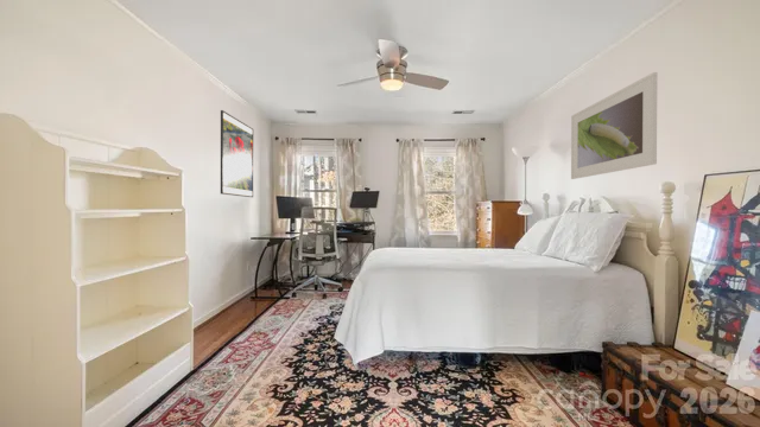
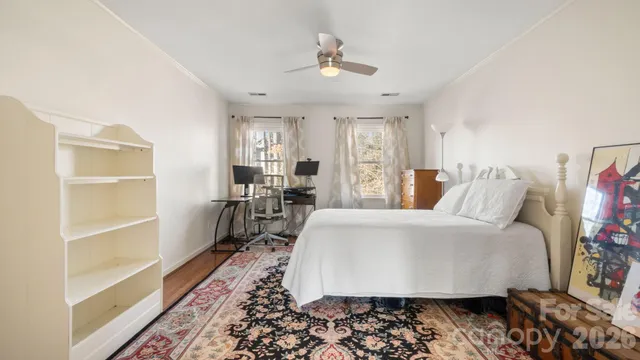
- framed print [220,109,254,198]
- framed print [570,71,658,180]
